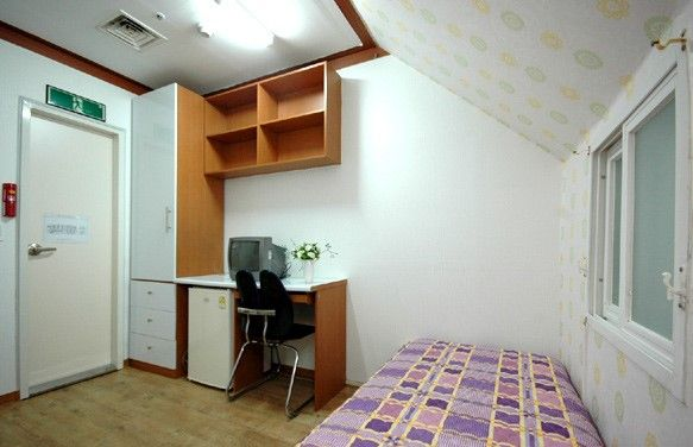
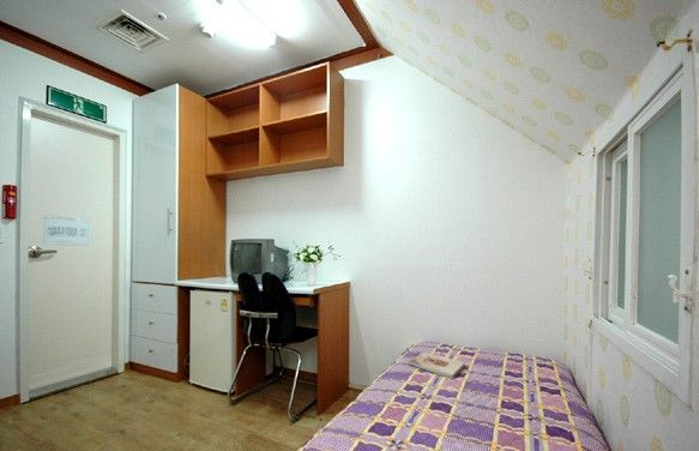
+ wooden plaque [408,350,466,379]
